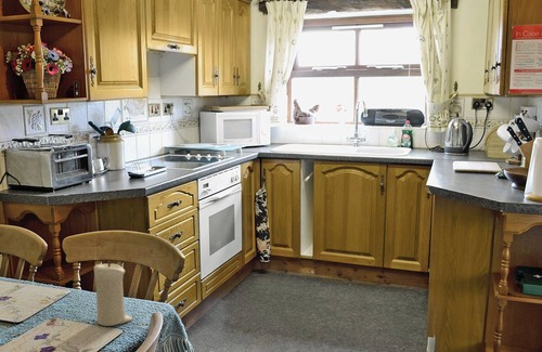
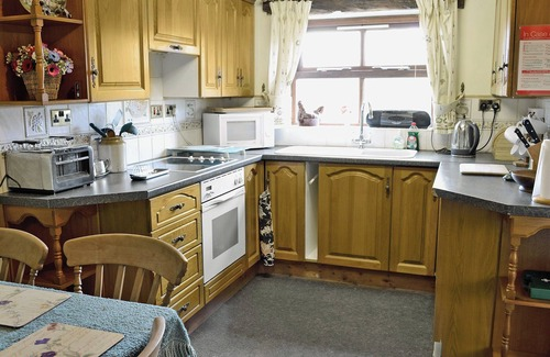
- candle [93,261,133,327]
